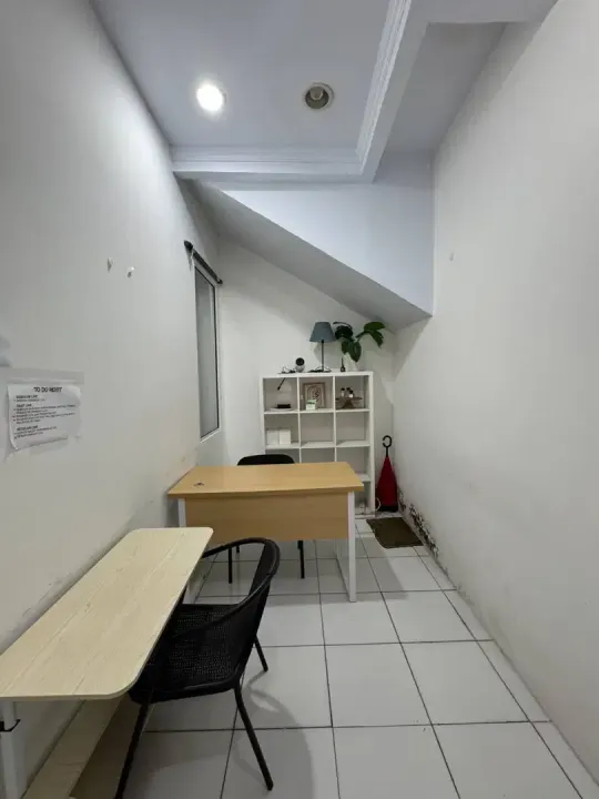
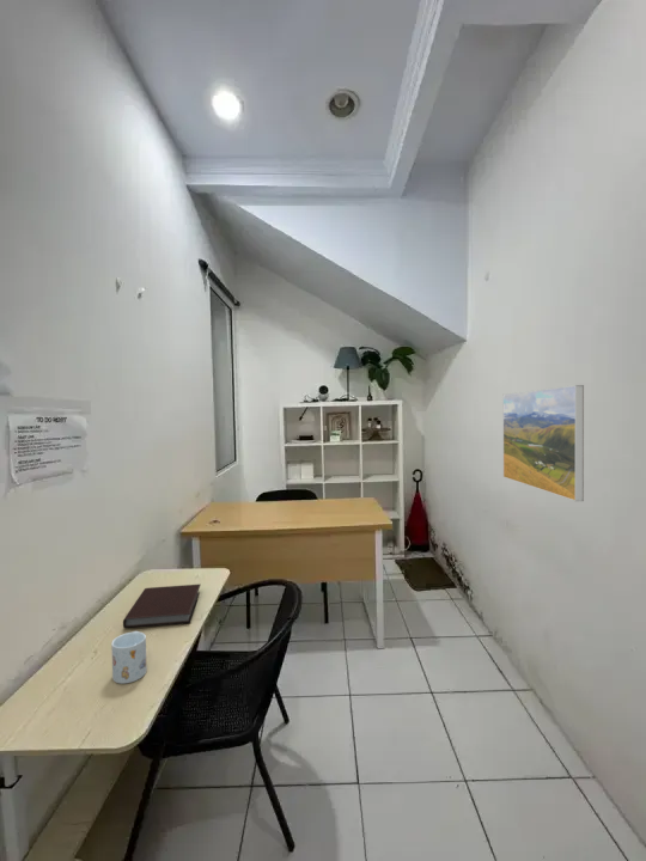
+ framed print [502,384,585,502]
+ notebook [122,584,201,629]
+ mug [110,630,148,684]
